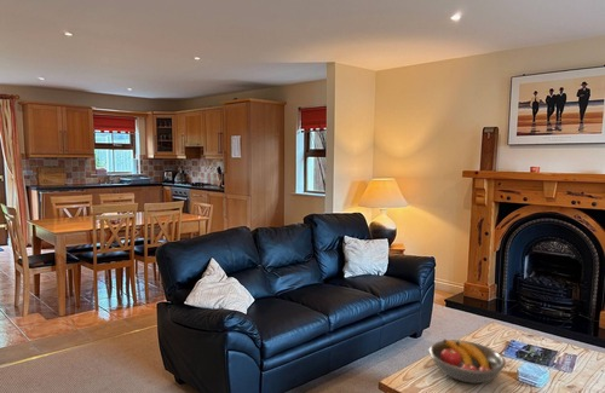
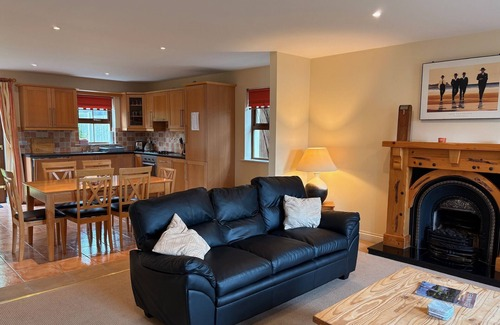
- fruit bowl [427,339,507,385]
